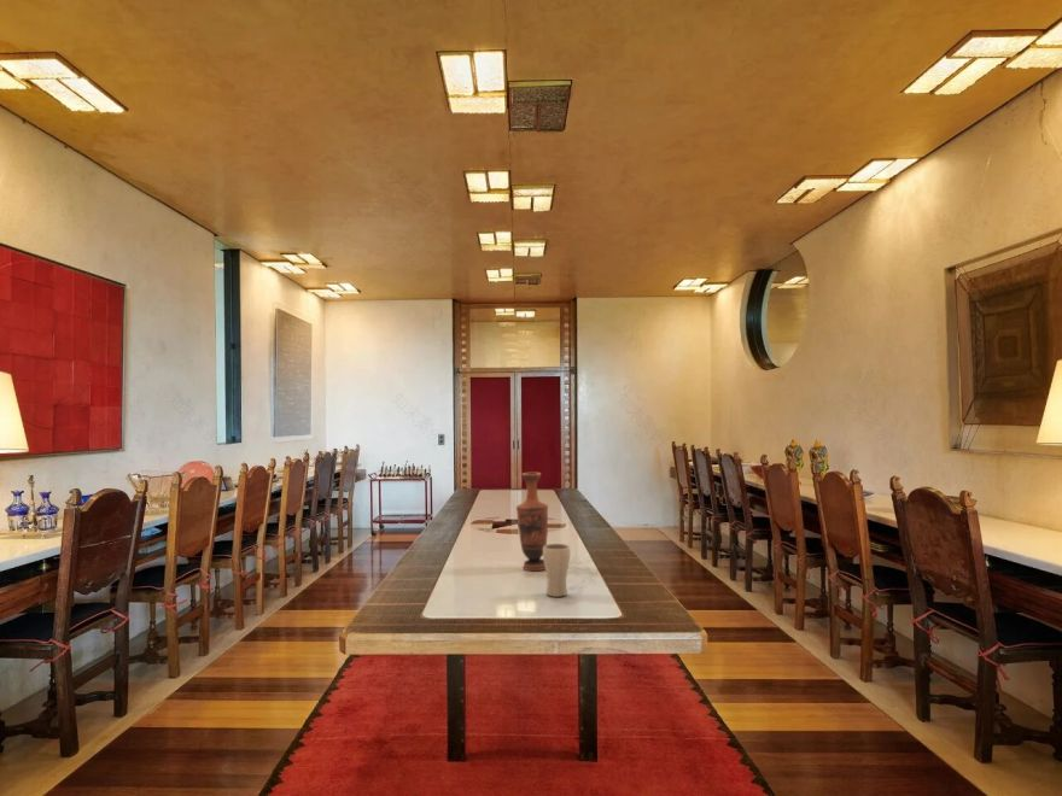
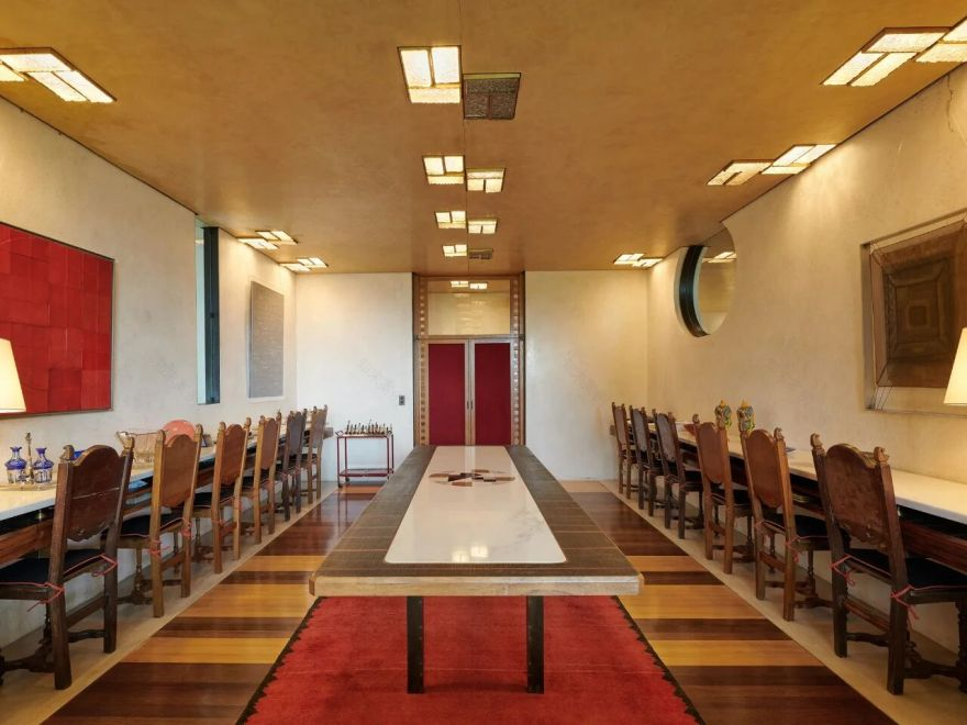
- vase [515,472,549,572]
- drinking glass [542,543,571,598]
